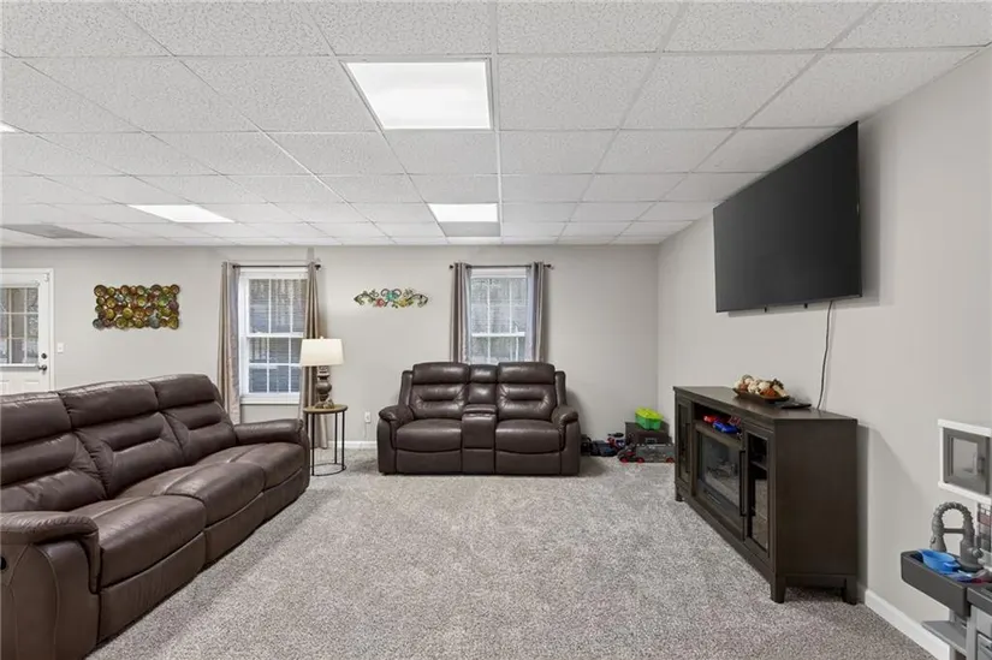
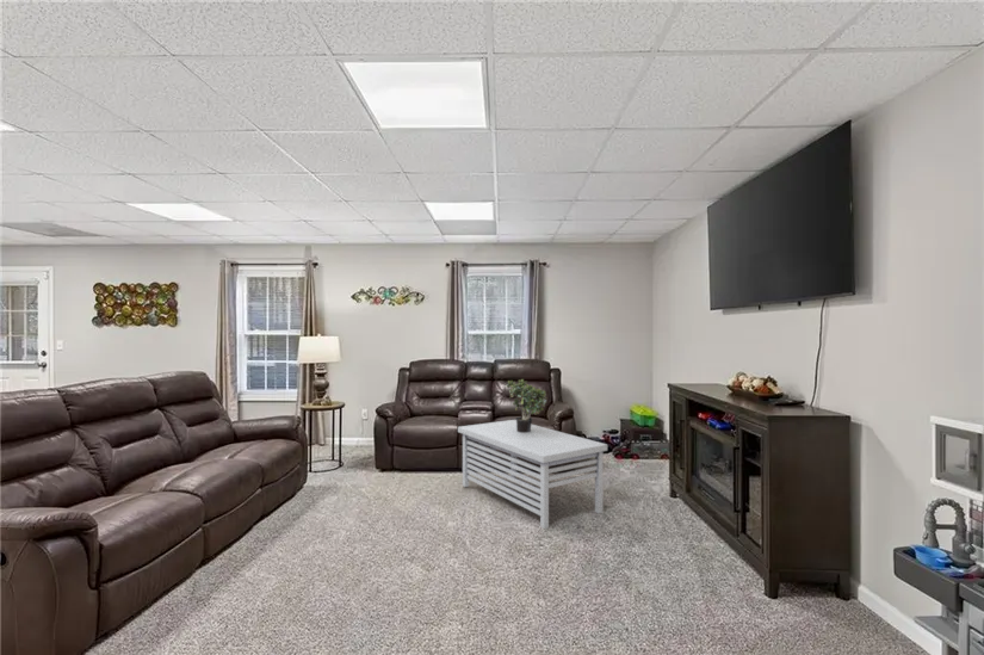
+ potted plant [506,378,549,432]
+ coffee table [457,419,608,530]
